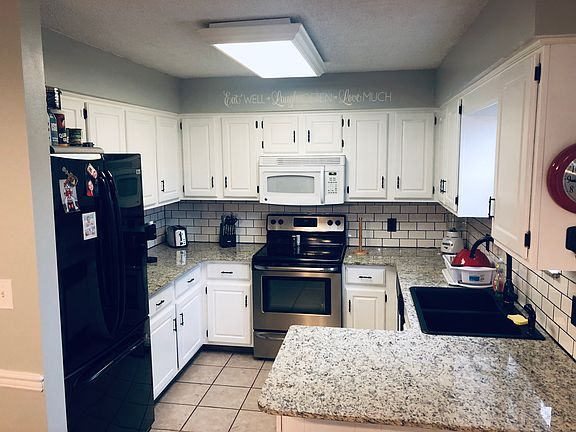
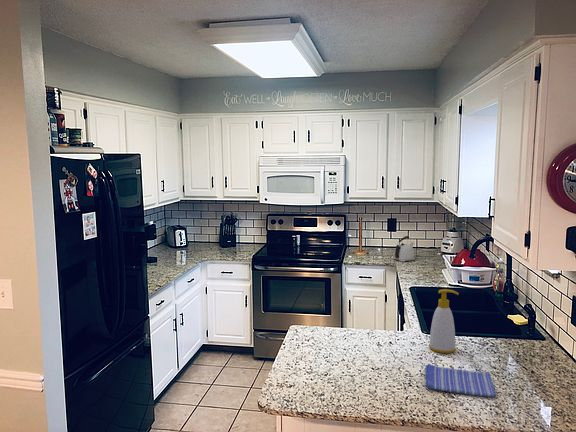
+ soap bottle [428,288,460,354]
+ kettle [393,235,415,262]
+ dish towel [424,363,497,398]
